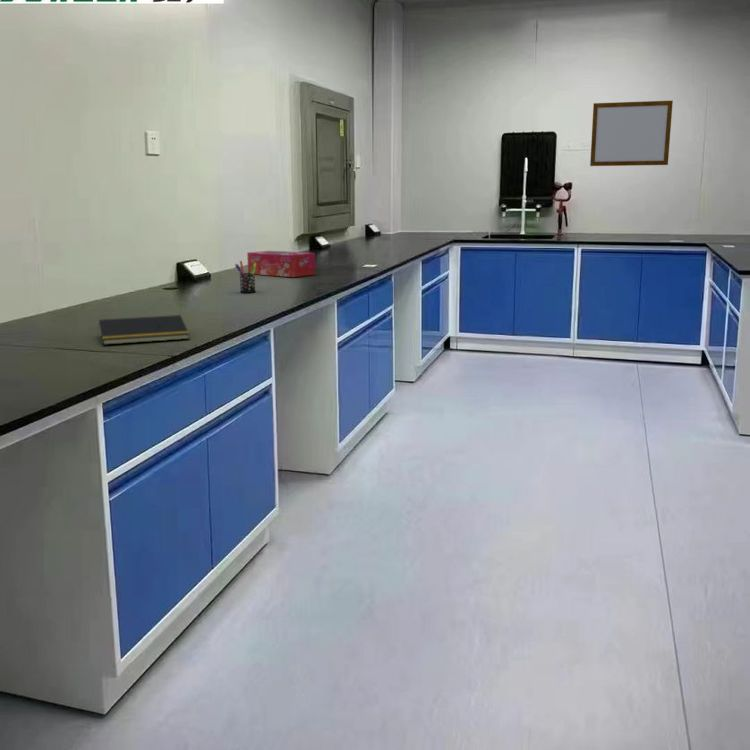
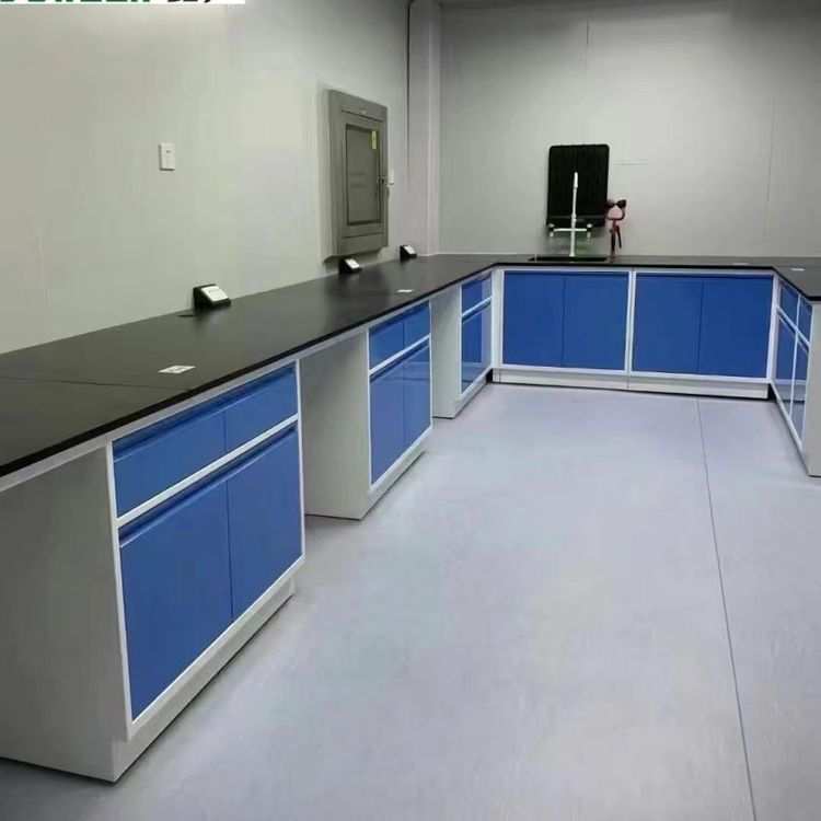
- notepad [97,314,190,346]
- pen holder [234,260,257,294]
- writing board [589,100,674,167]
- tissue box [246,250,316,278]
